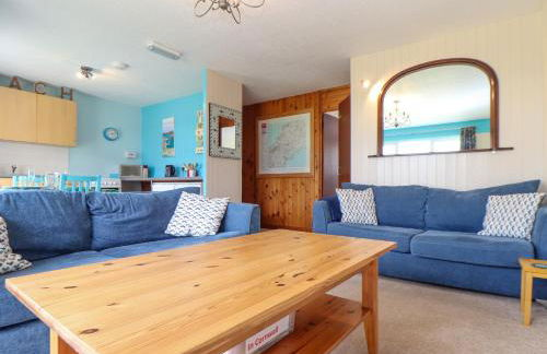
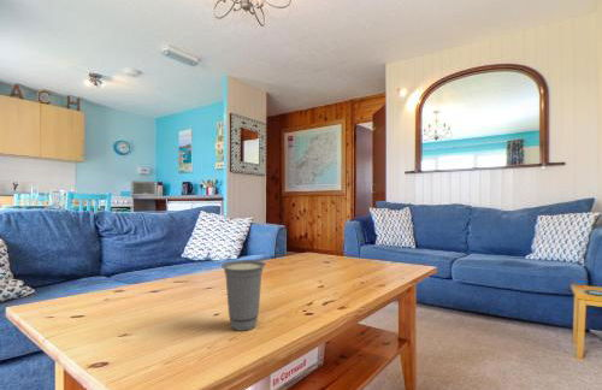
+ cup [220,259,267,332]
